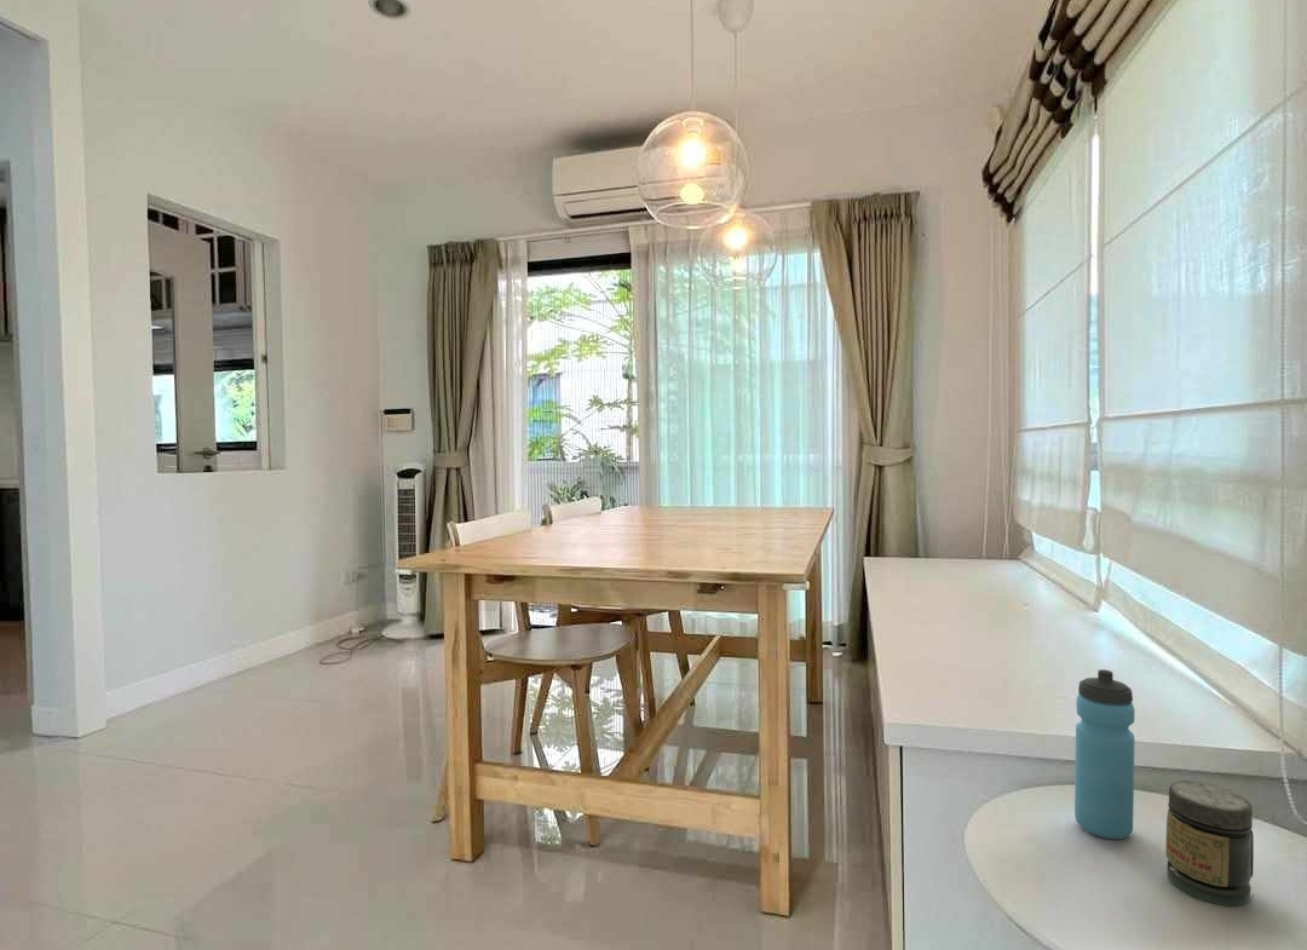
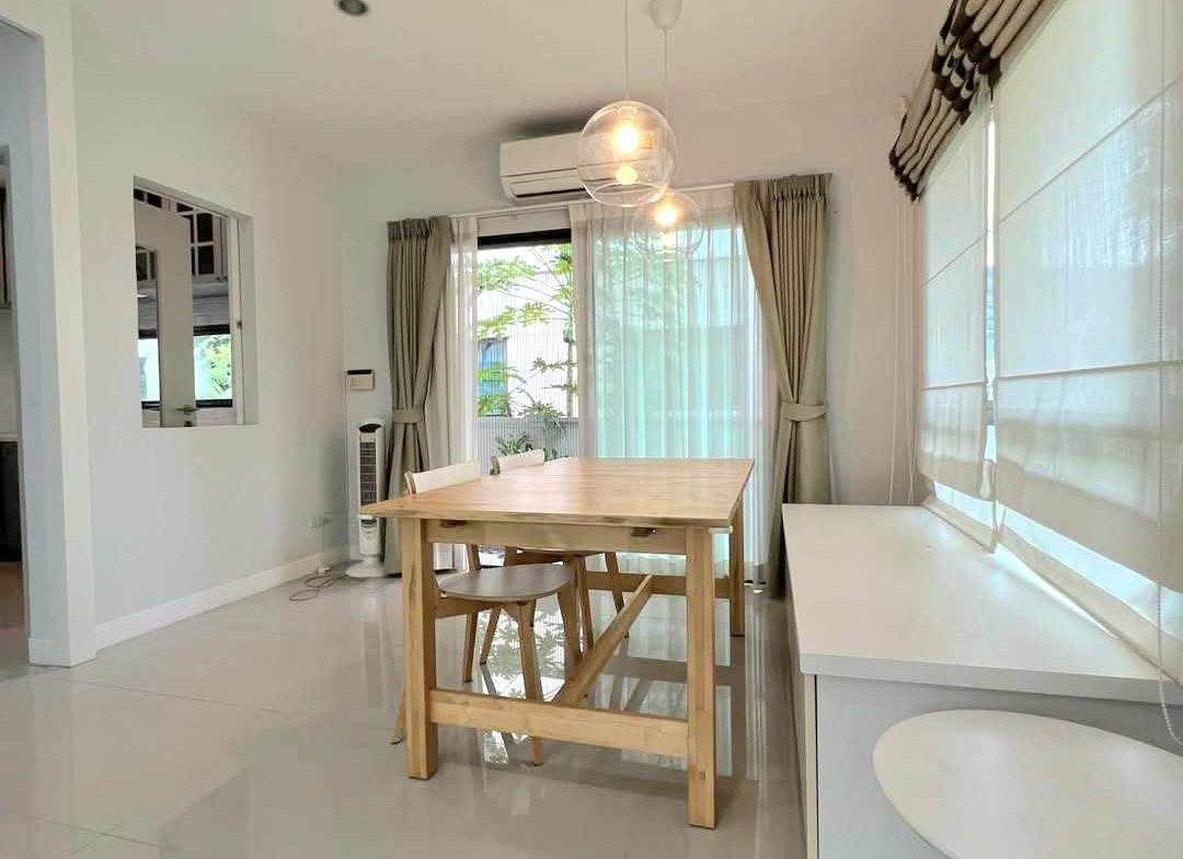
- jar [1165,779,1255,908]
- water bottle [1073,668,1135,841]
